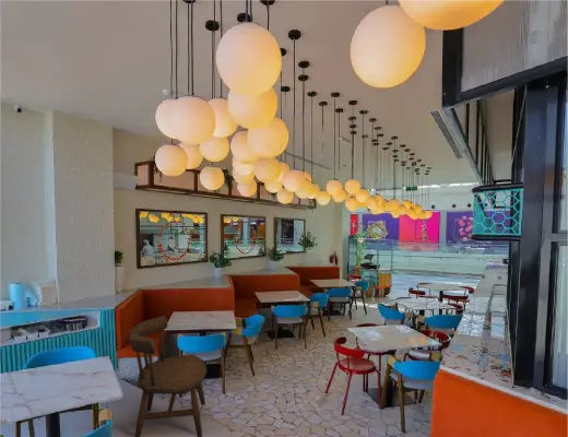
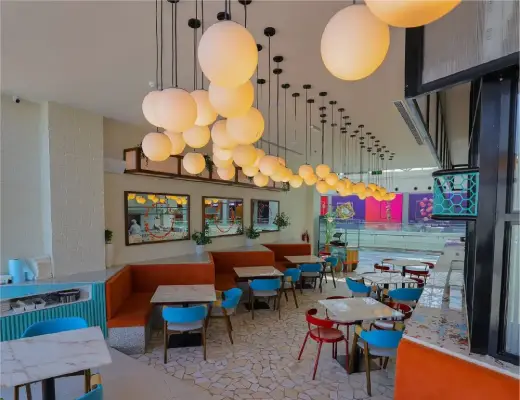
- dining chair [128,315,208,437]
